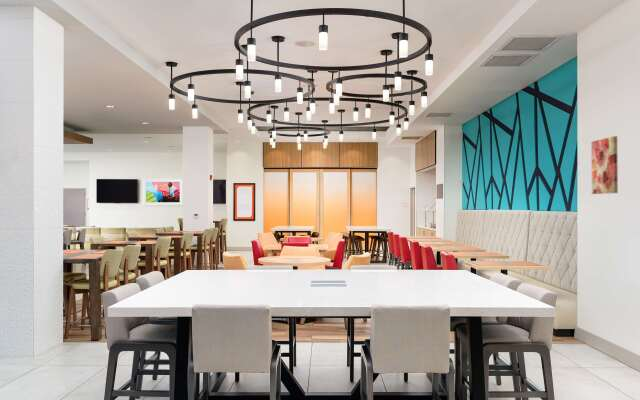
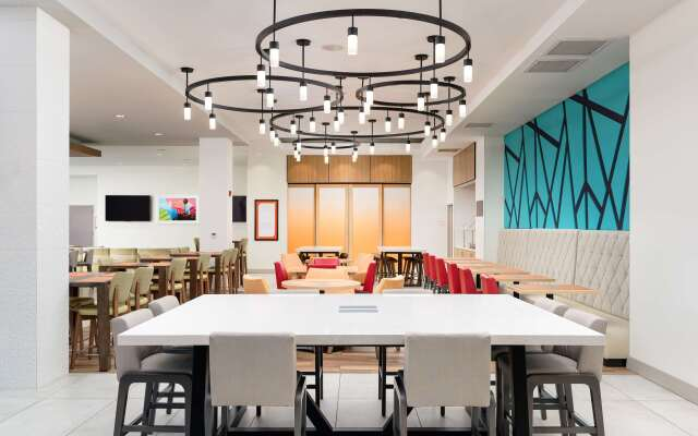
- wall art [590,135,619,195]
